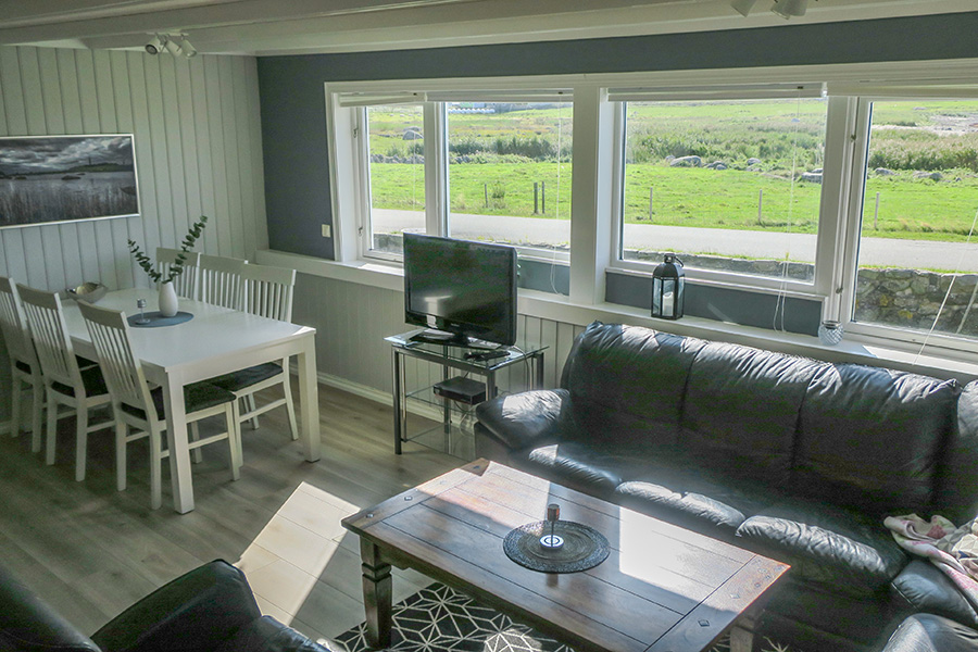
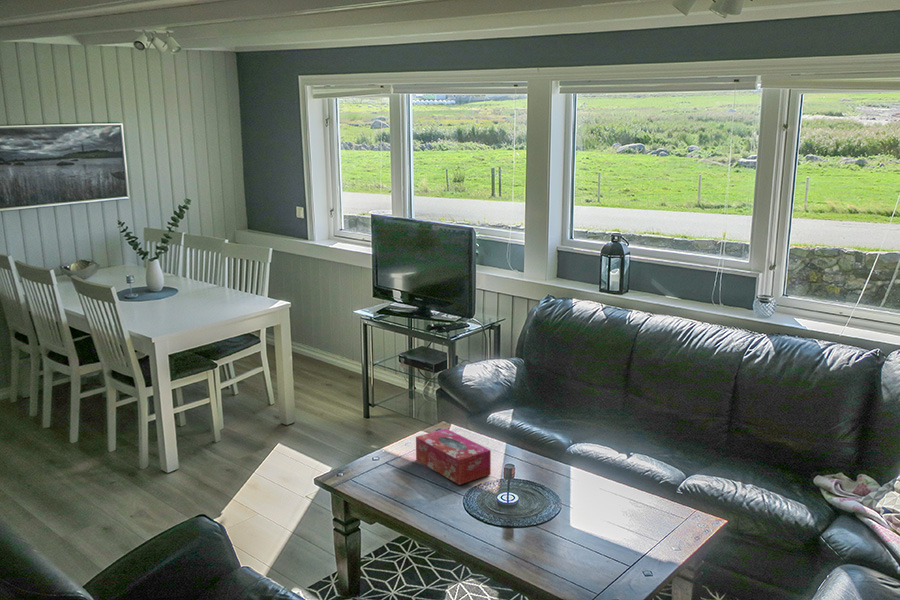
+ tissue box [415,428,492,486]
